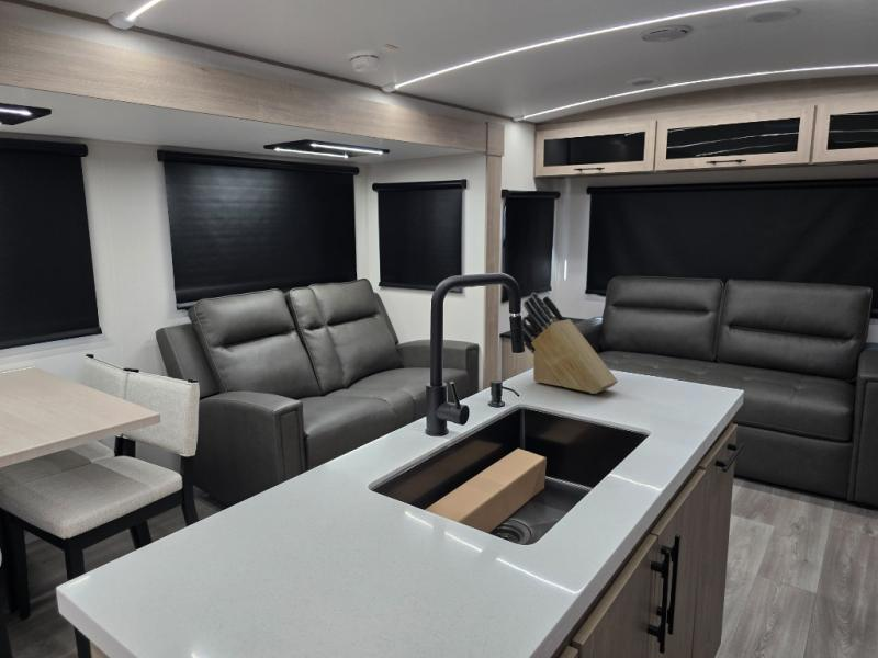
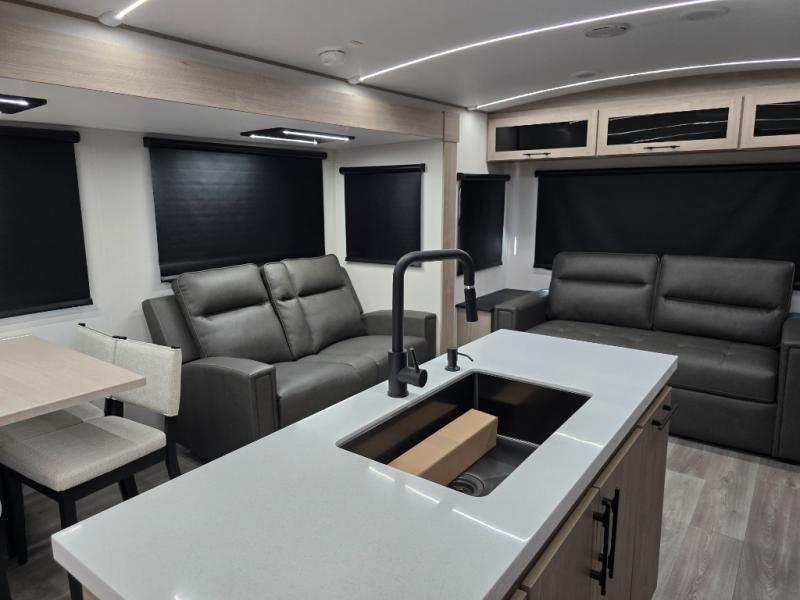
- knife block [521,292,619,395]
